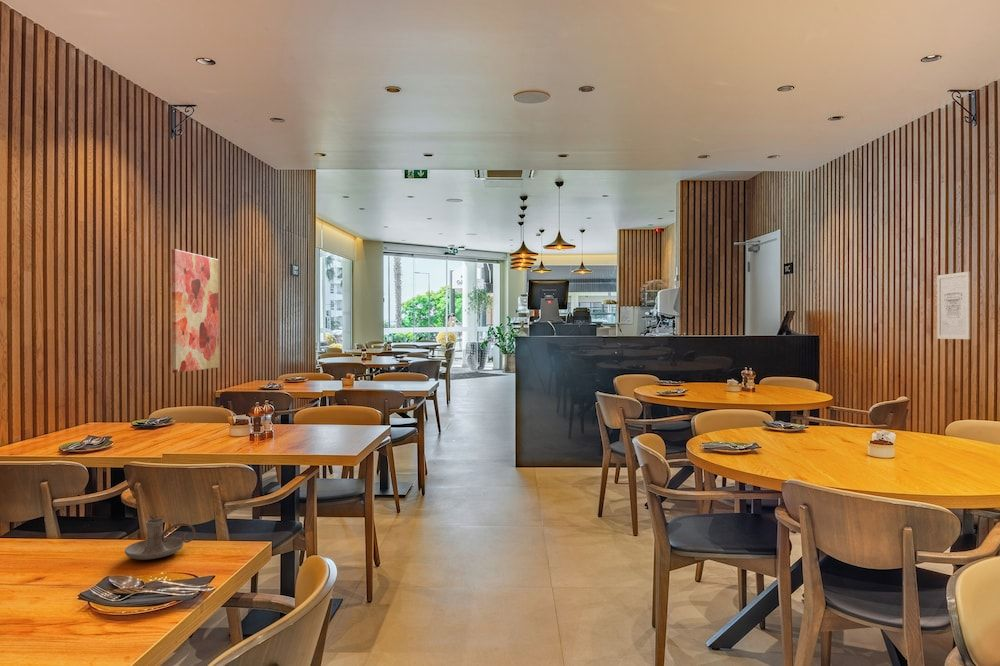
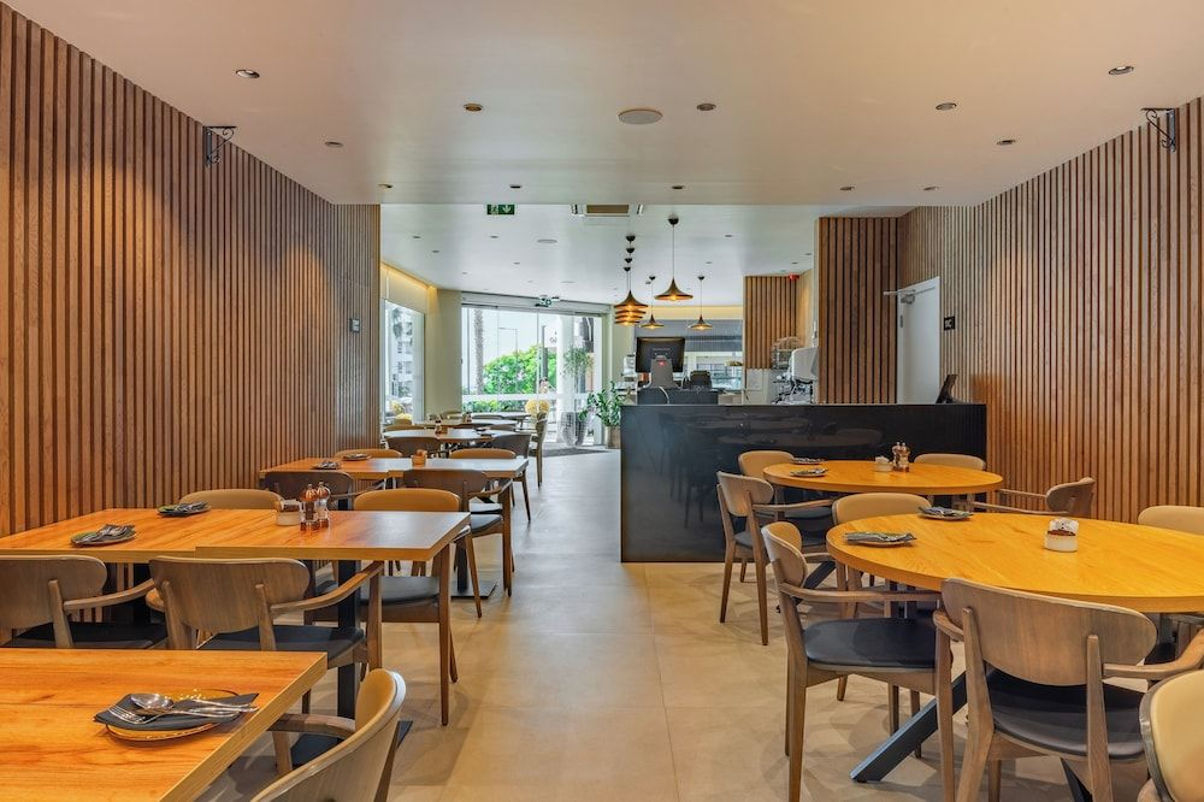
- wall art [936,271,971,340]
- candle holder [124,517,196,561]
- wall art [171,248,220,374]
